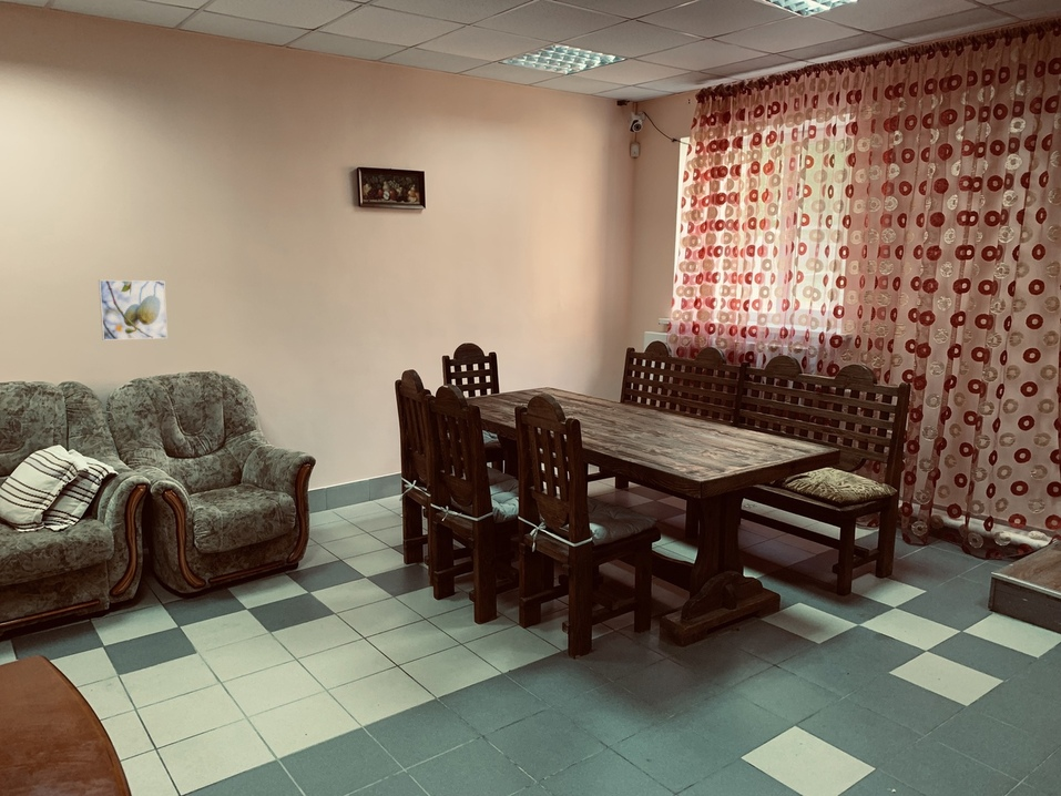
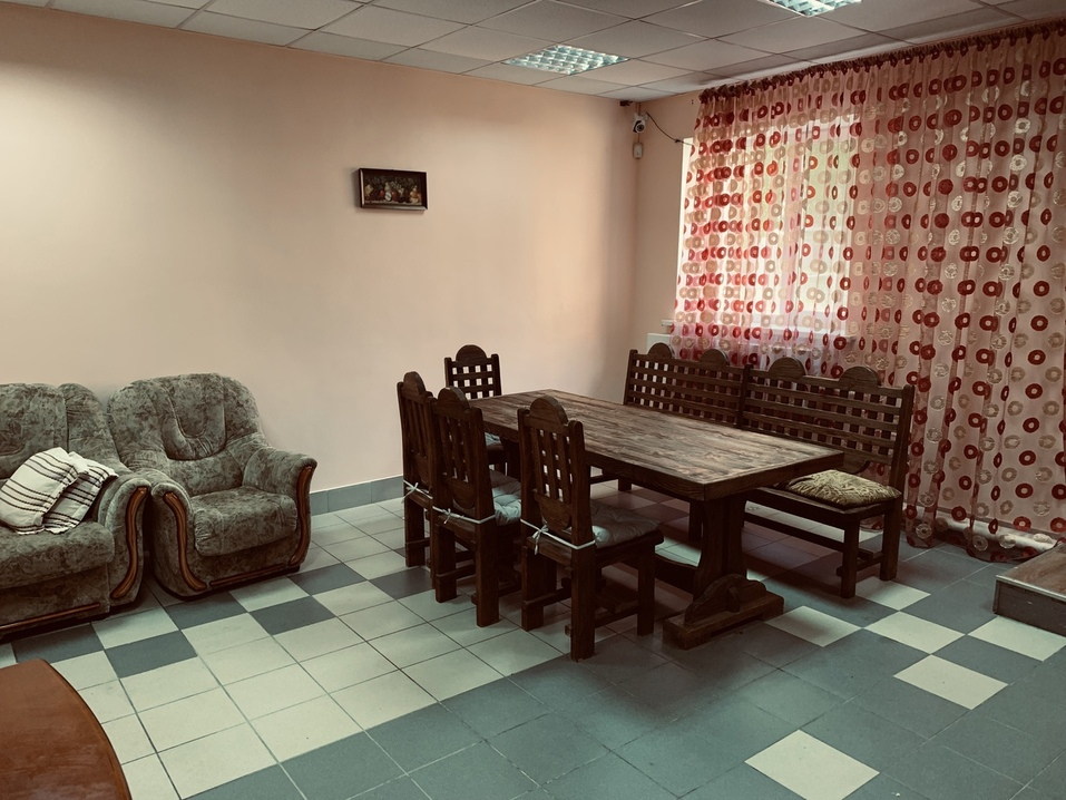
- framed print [98,279,169,341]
